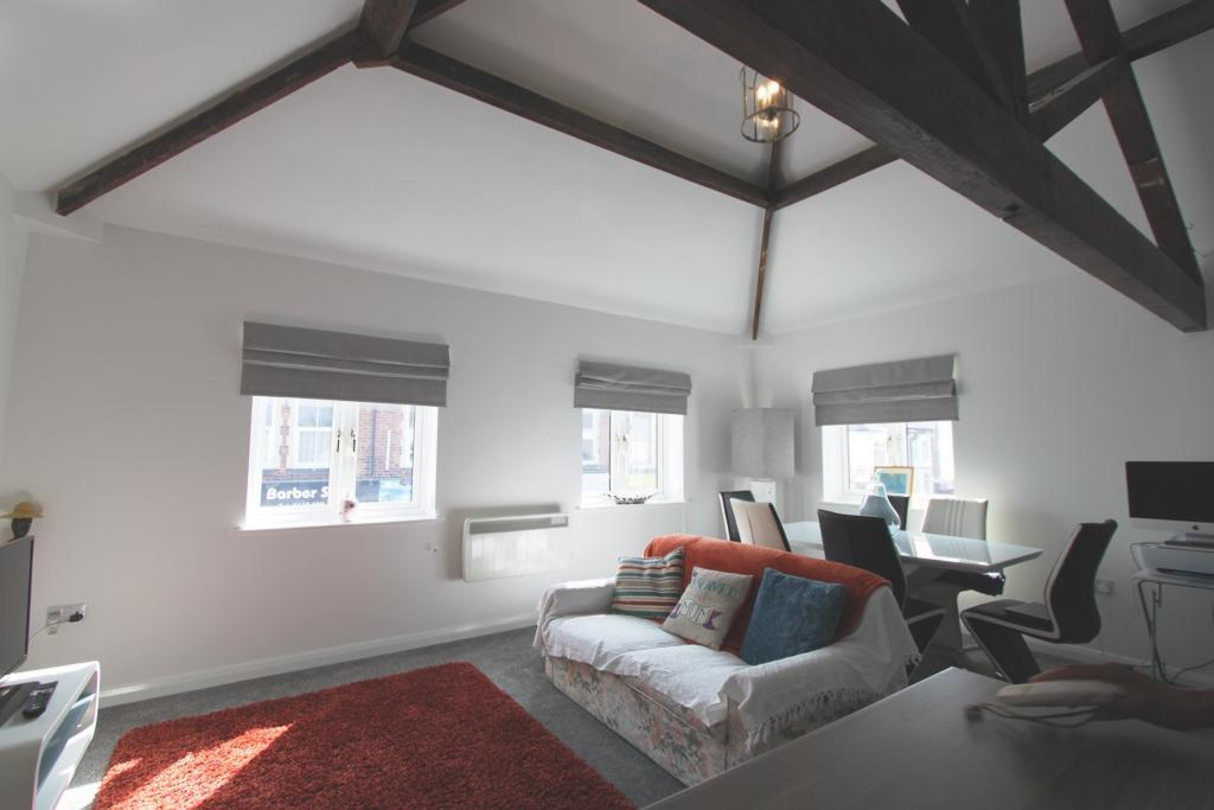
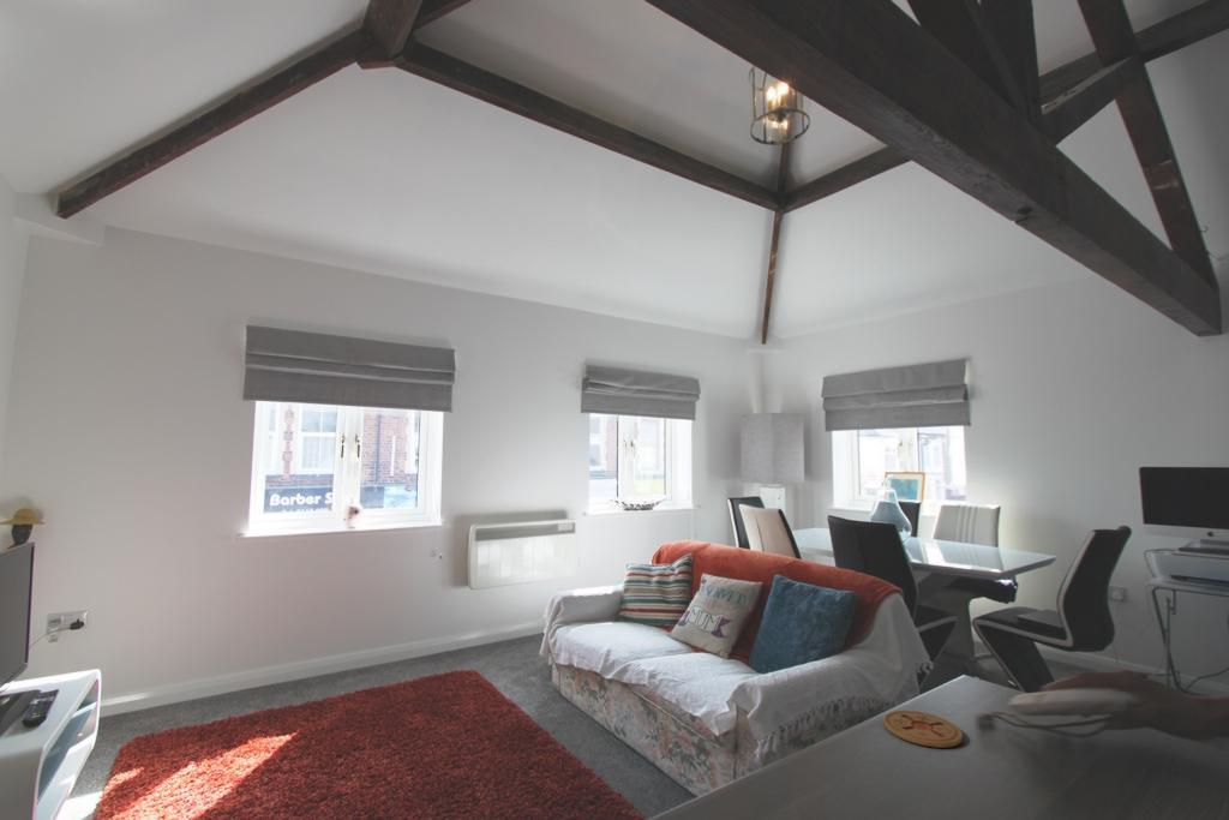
+ coaster [883,710,964,749]
